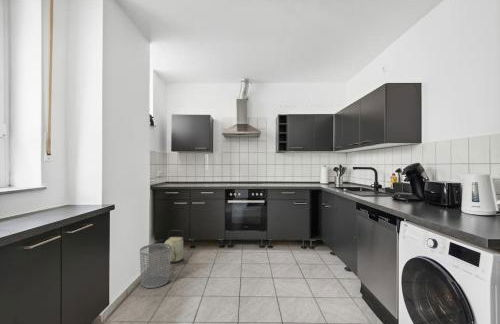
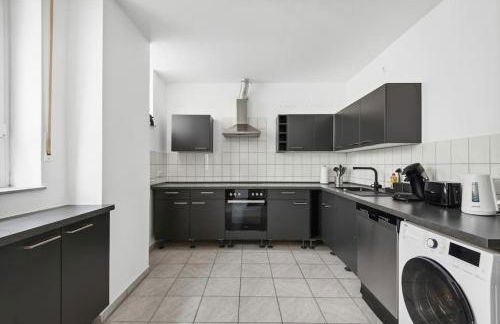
- waste bin [139,242,171,289]
- watering can [164,229,185,264]
